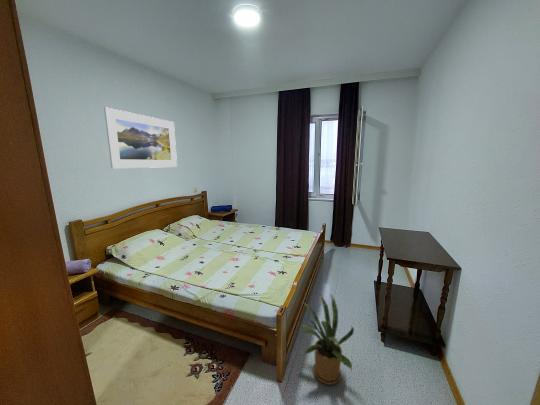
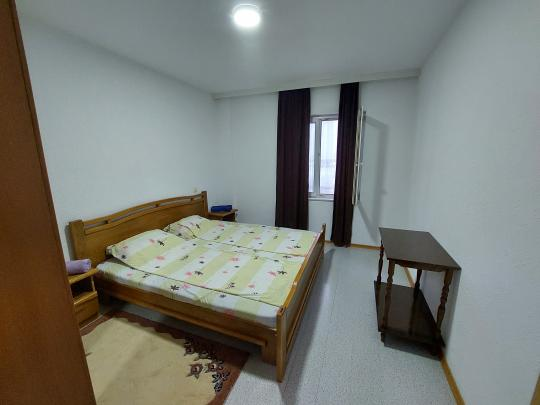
- house plant [298,291,355,386]
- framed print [103,106,178,169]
